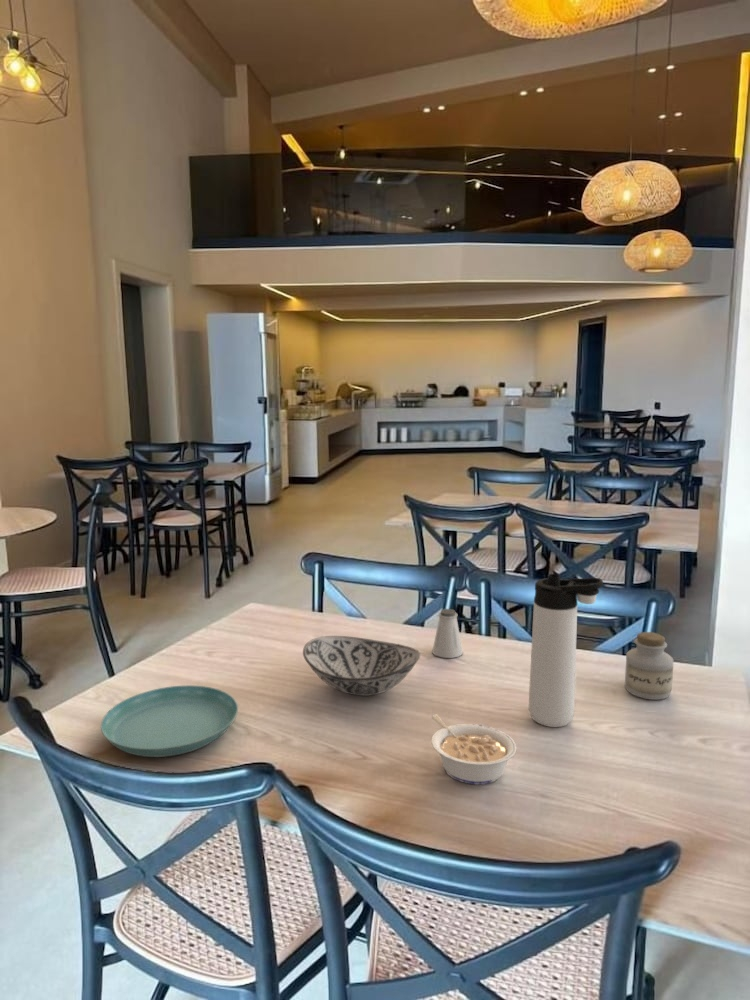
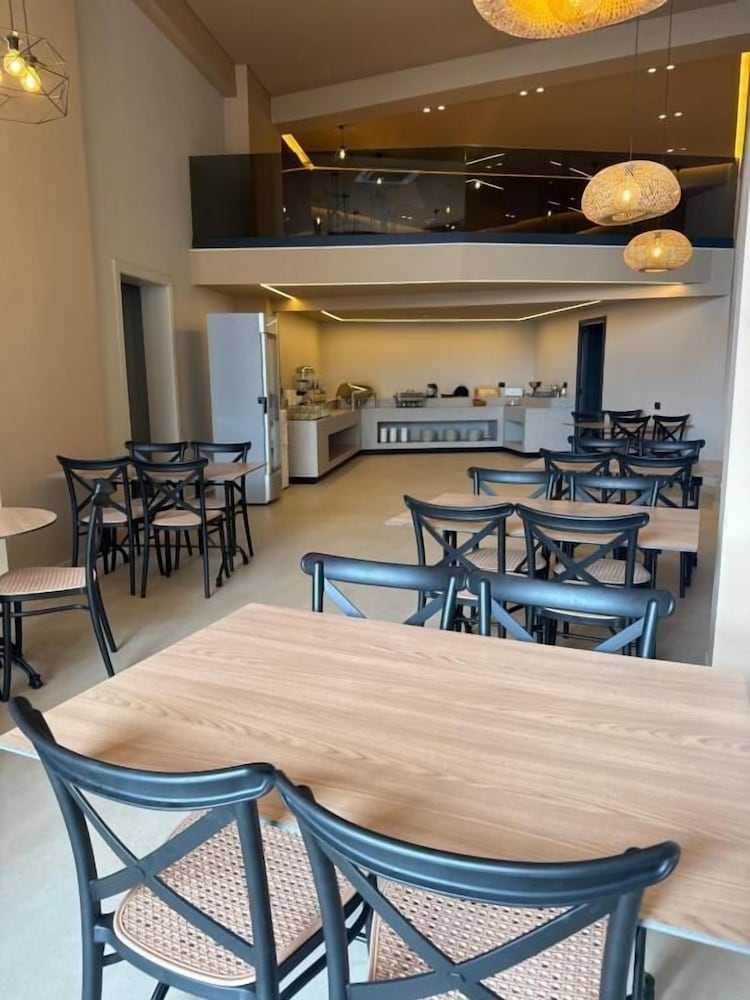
- saltshaker [431,608,464,659]
- jar [624,631,675,701]
- decorative bowl [302,635,421,697]
- thermos bottle [528,573,604,728]
- saucer [100,684,239,758]
- legume [430,713,517,785]
